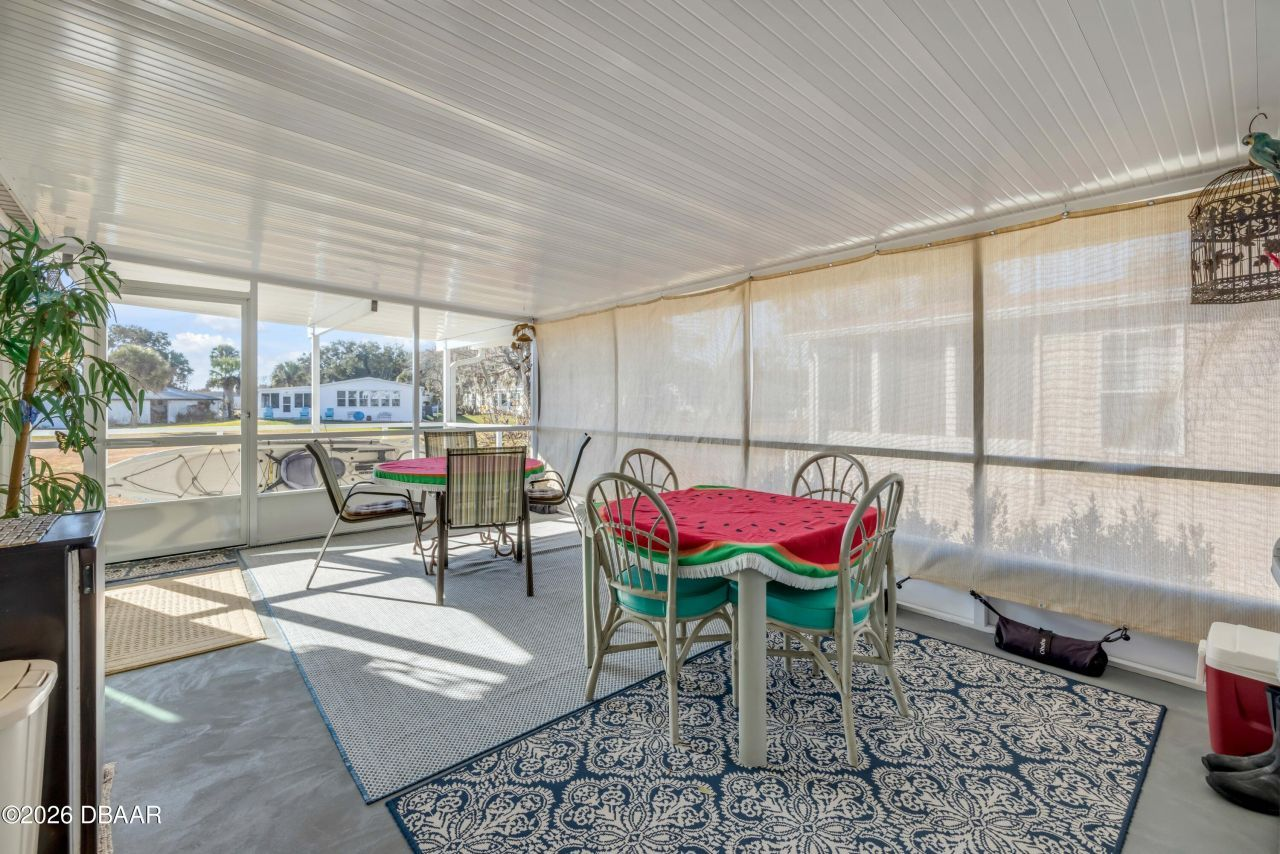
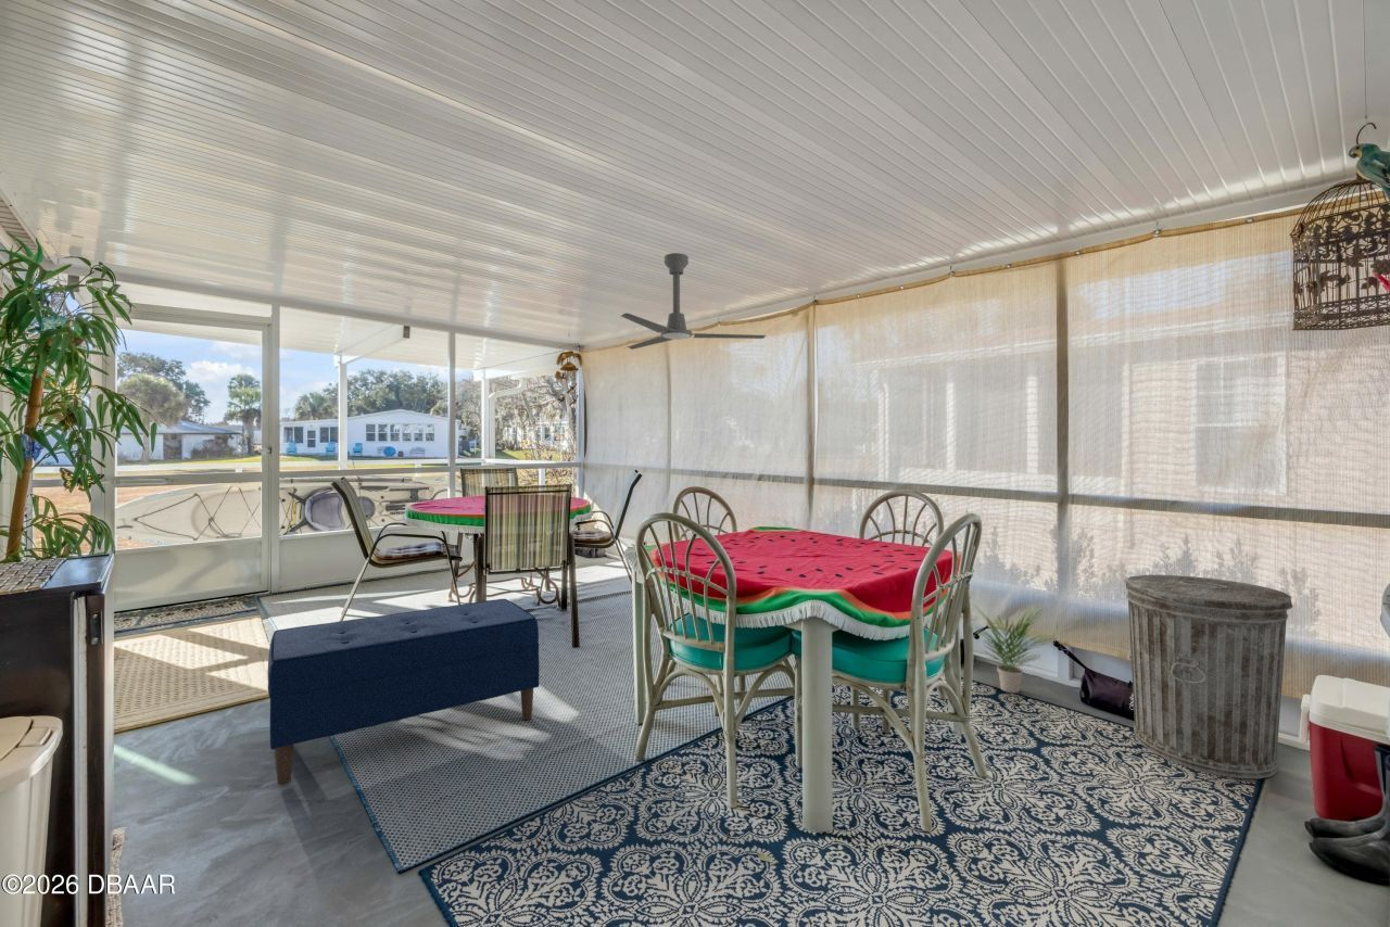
+ potted plant [971,602,1057,694]
+ trash can [1123,574,1293,779]
+ ceiling fan [620,252,767,351]
+ bench [266,598,541,786]
